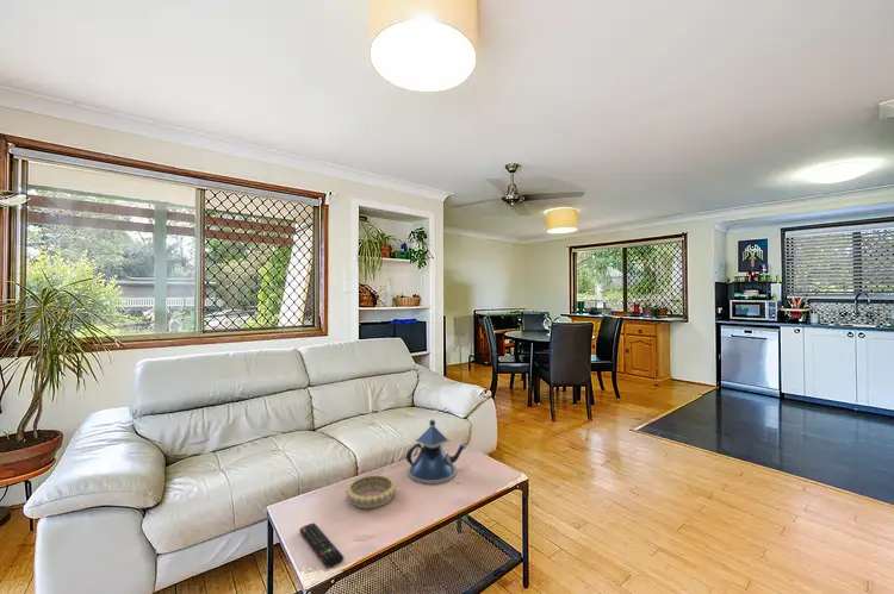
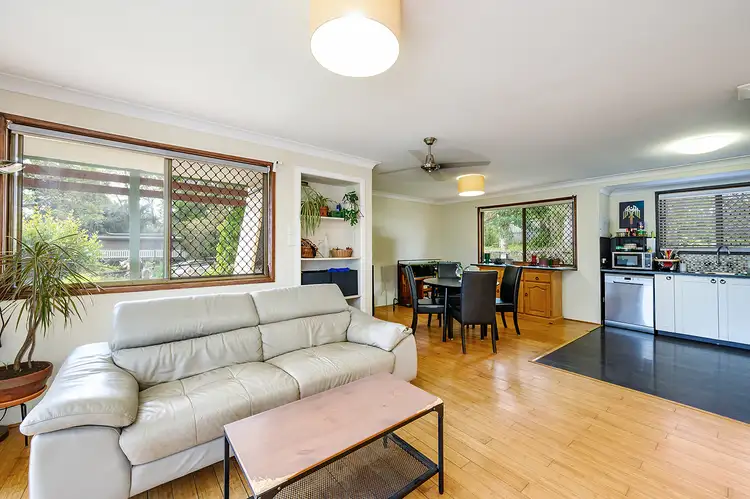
- teapot [405,419,468,486]
- remote control [298,521,344,568]
- decorative bowl [344,474,397,509]
